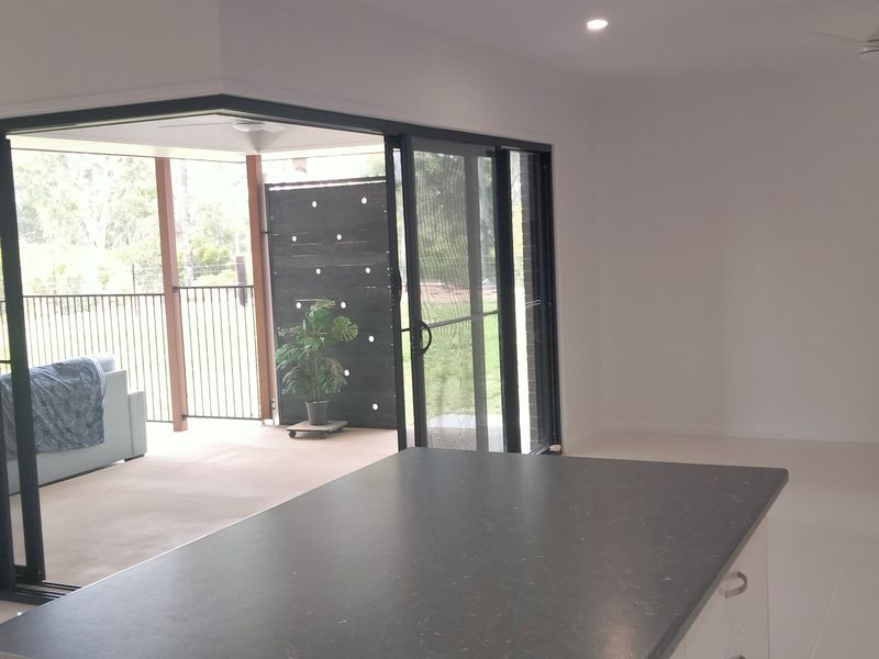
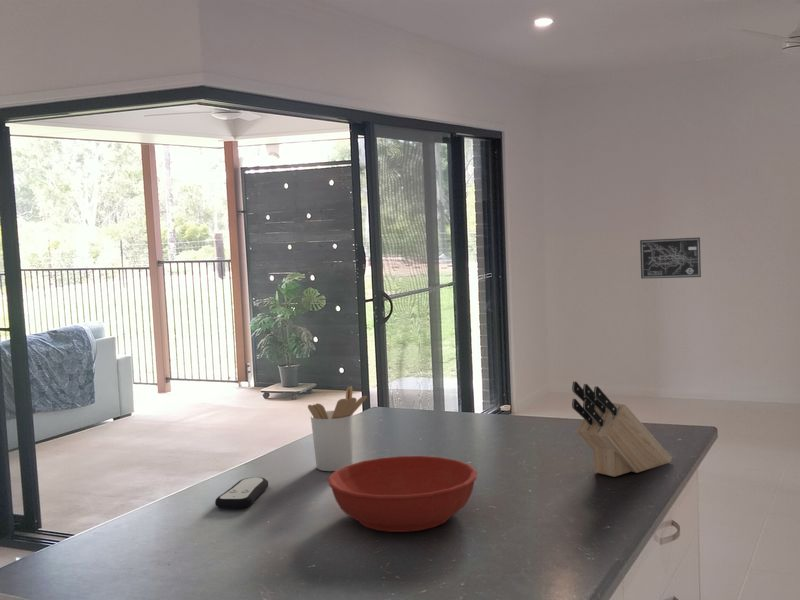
+ knife block [571,380,673,478]
+ remote control [214,477,269,510]
+ utensil holder [307,385,368,472]
+ bowl [326,455,478,533]
+ wall art [639,236,702,280]
